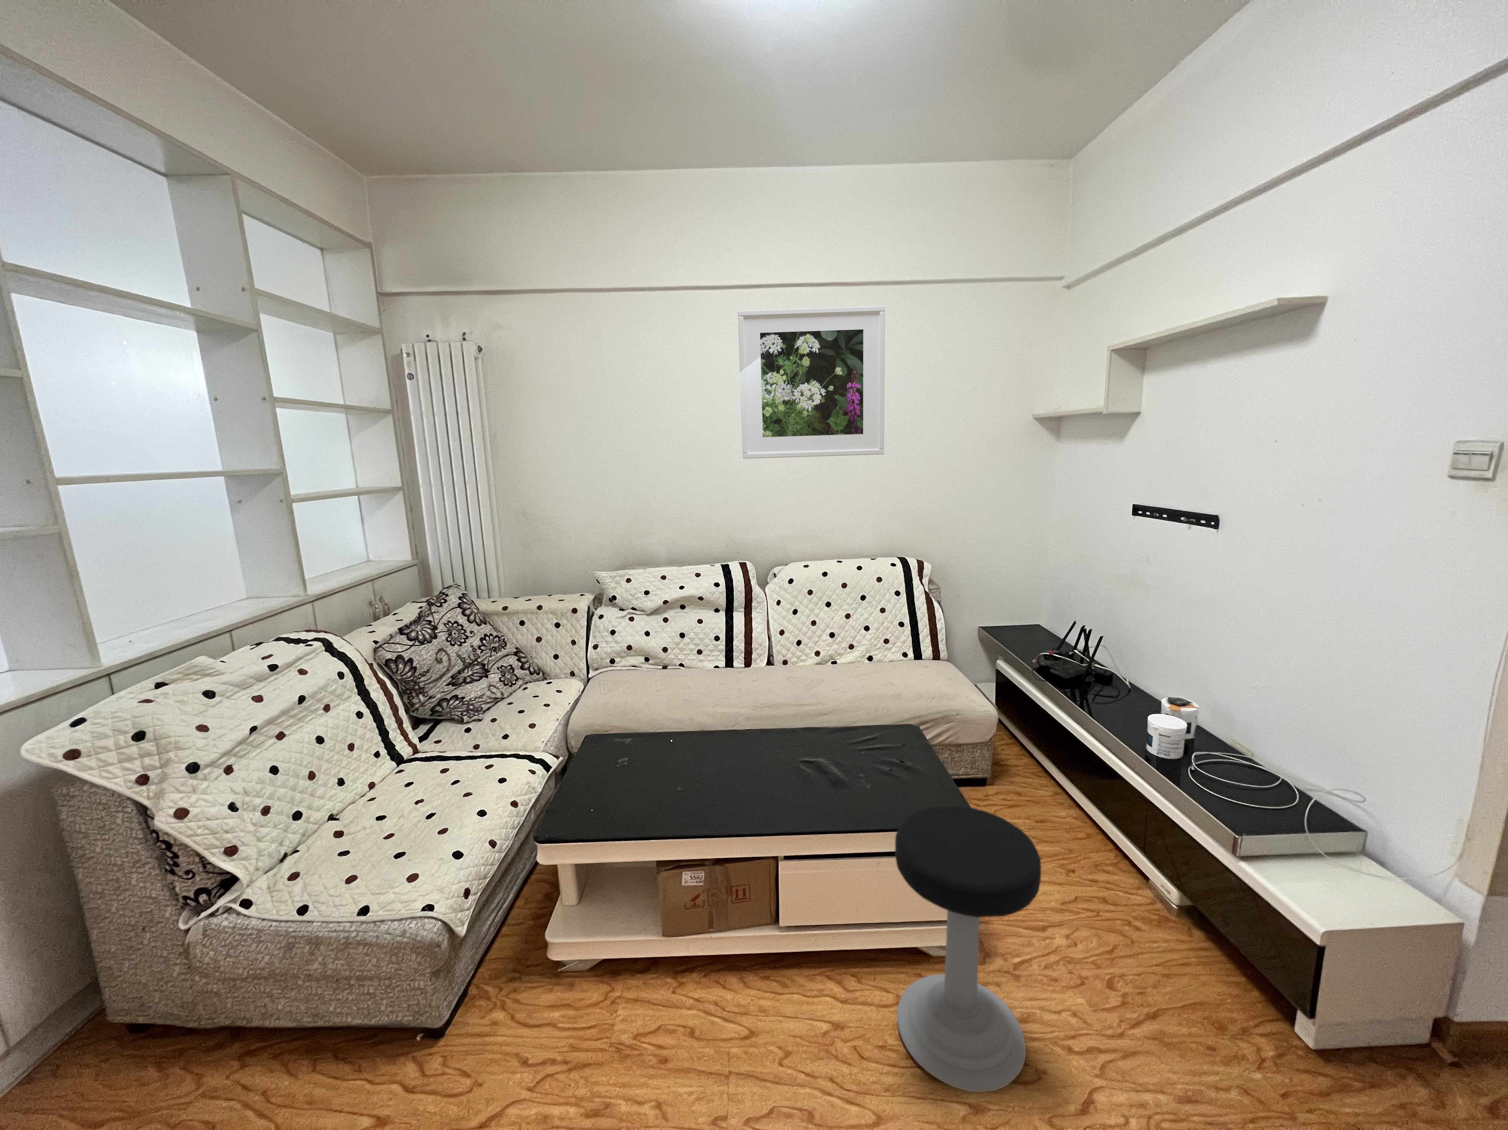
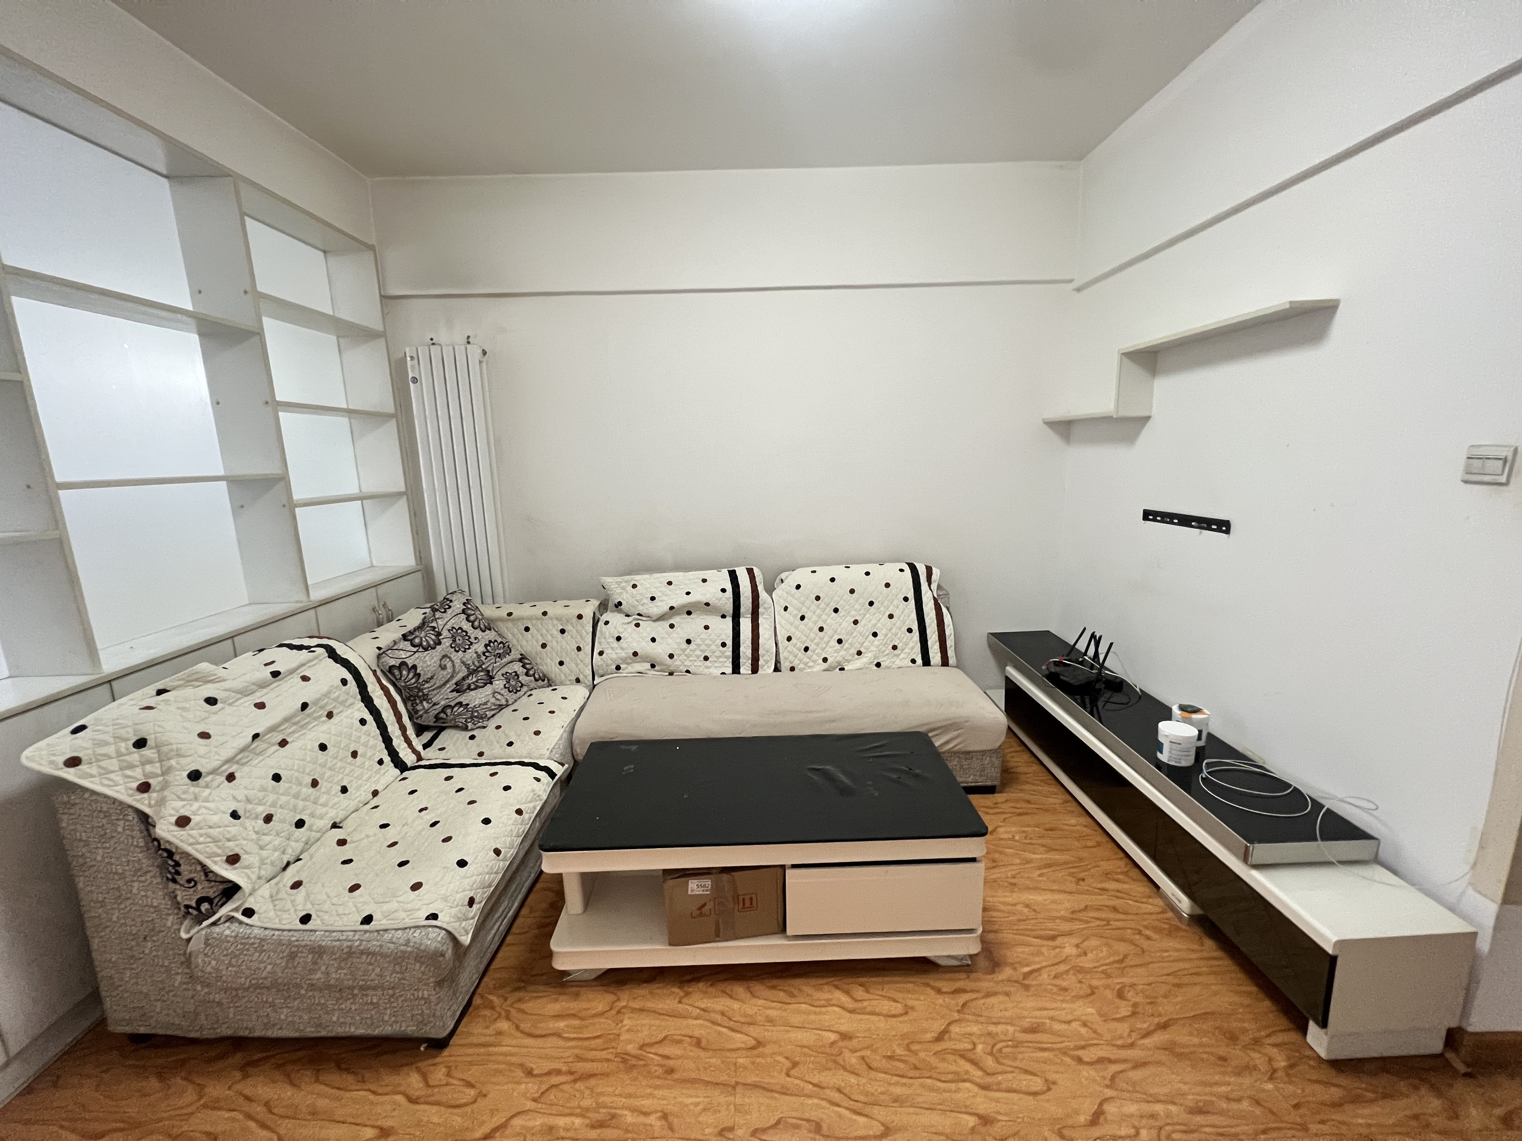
- stool [894,805,1041,1092]
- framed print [737,306,886,459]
